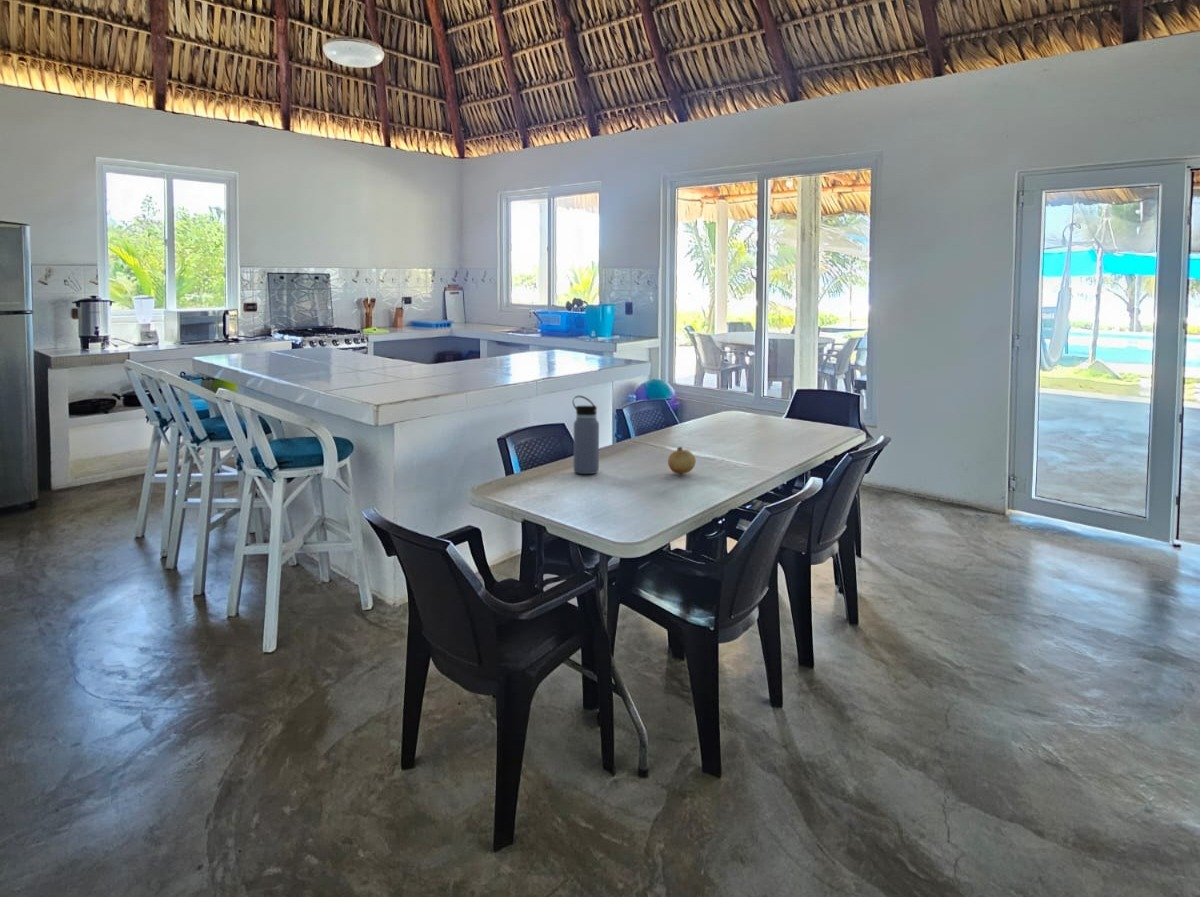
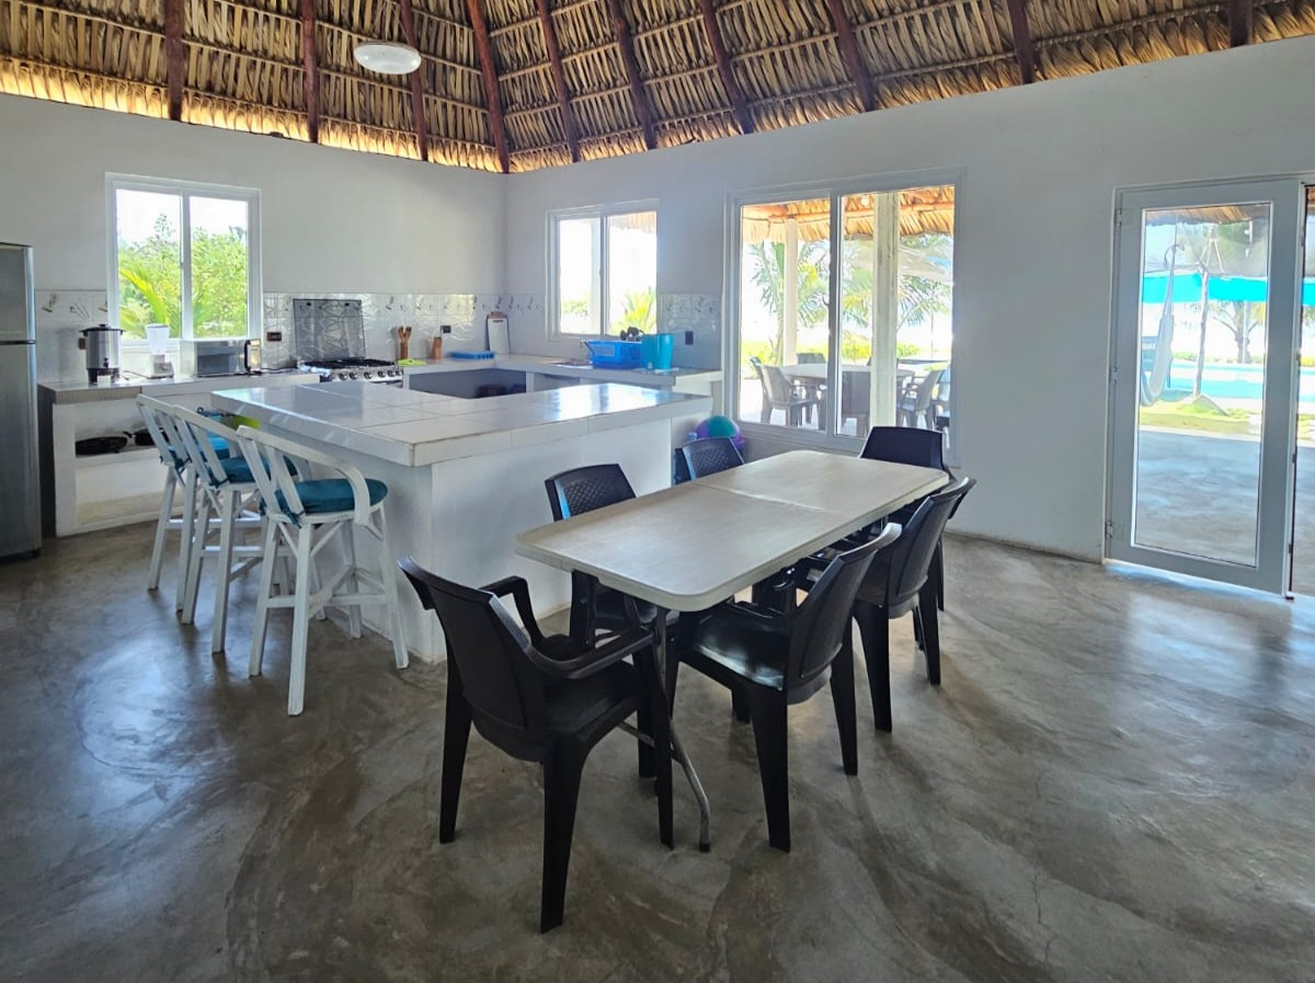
- fruit [667,446,697,475]
- water bottle [572,395,600,475]
